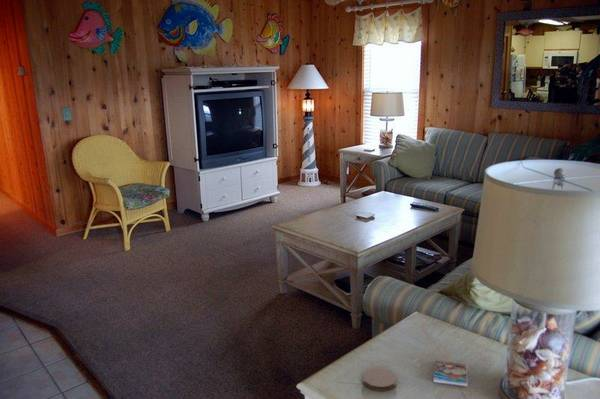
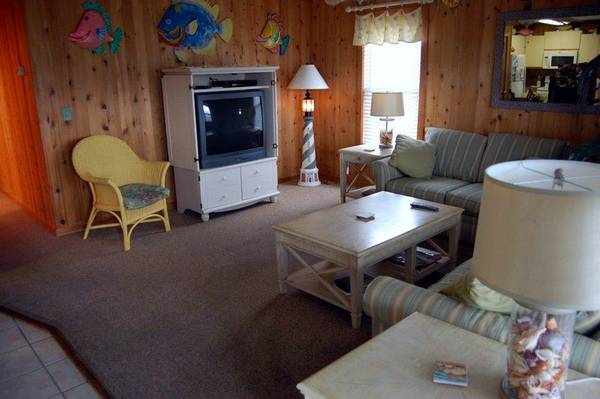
- coaster [362,367,398,392]
